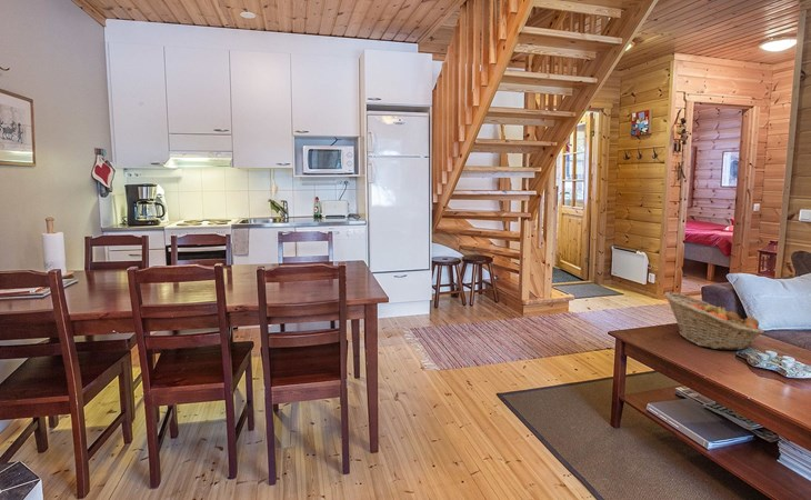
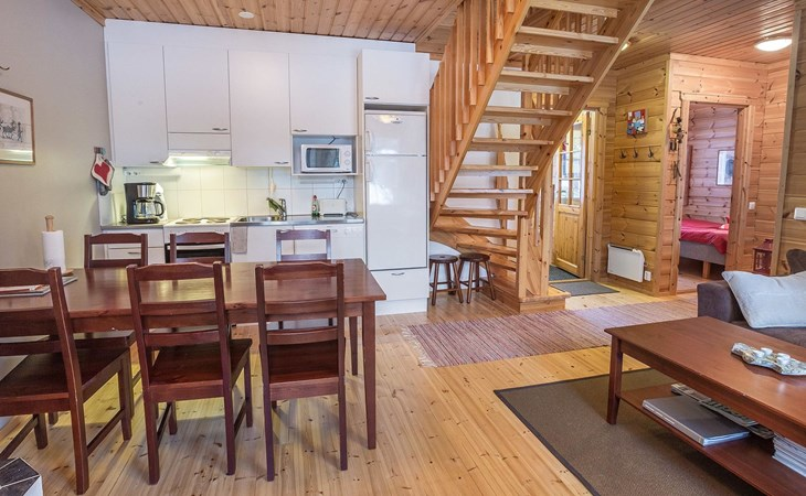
- fruit basket [663,290,765,351]
